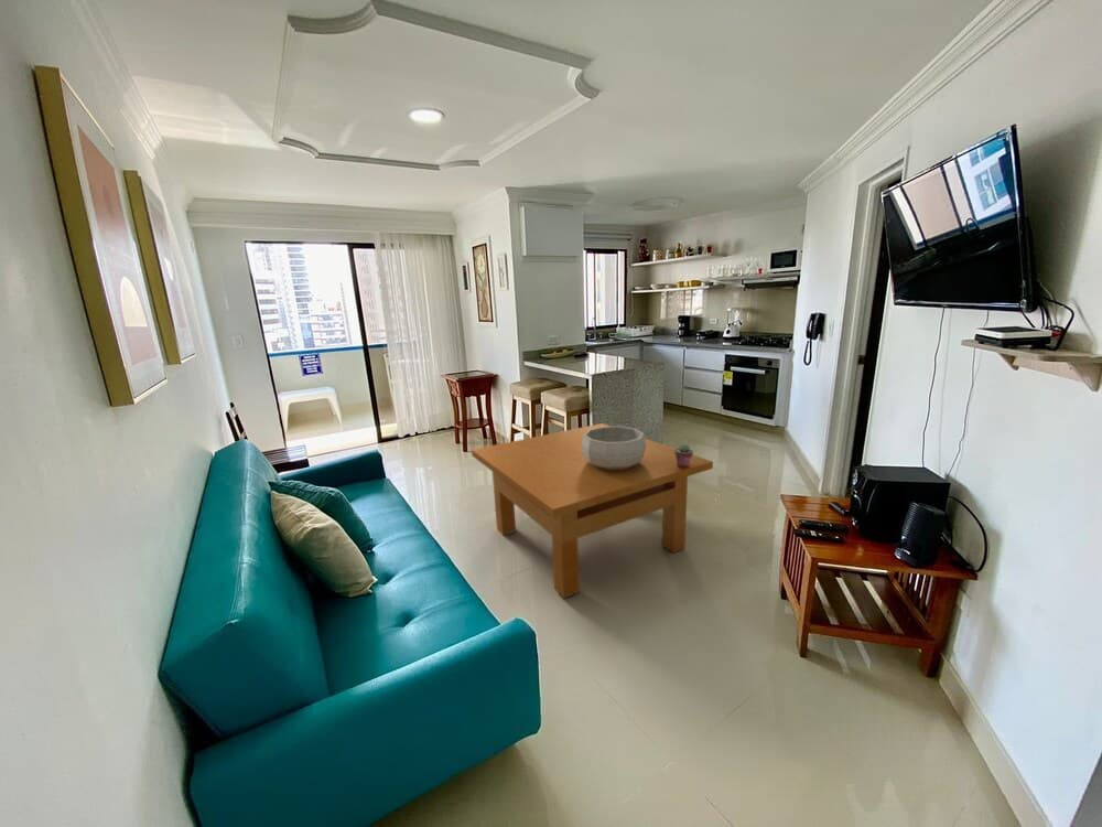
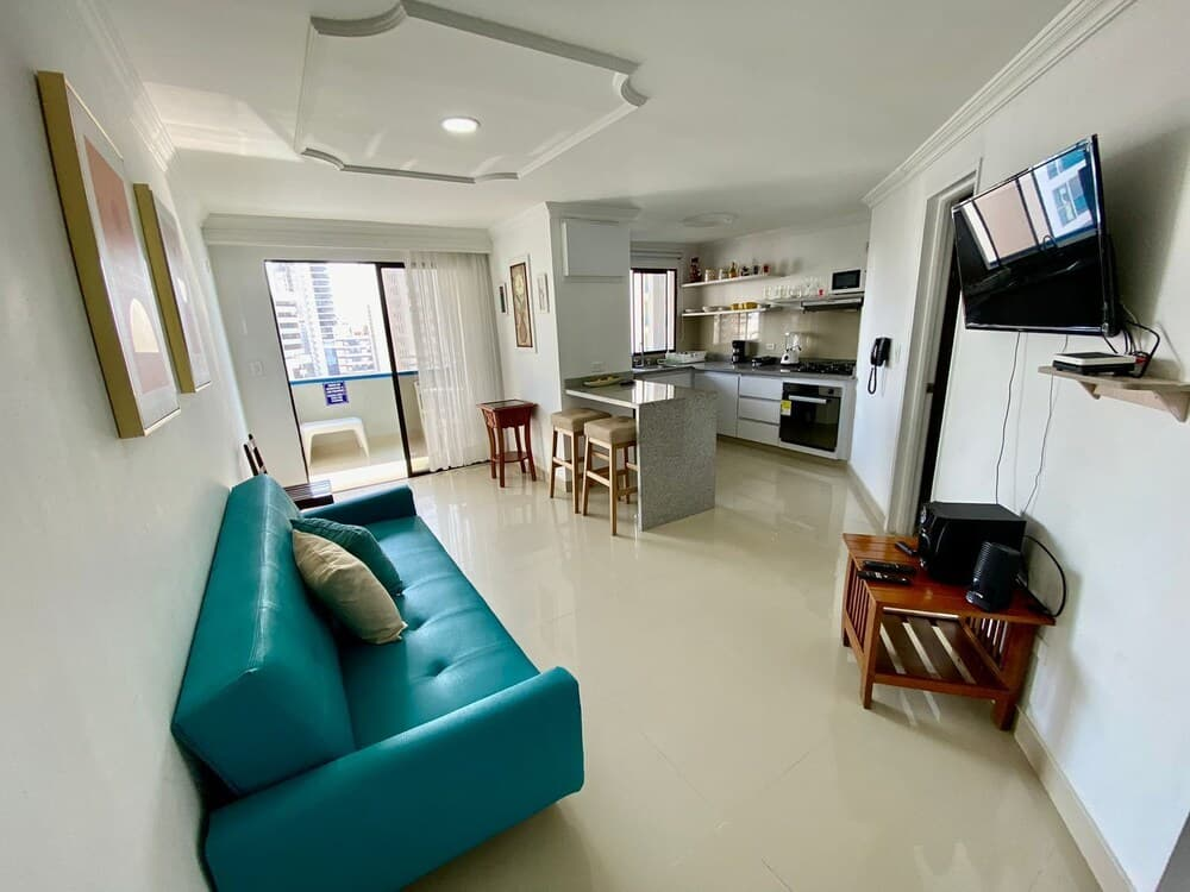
- decorative bowl [582,426,646,470]
- table [471,422,714,599]
- potted succulent [676,442,694,468]
